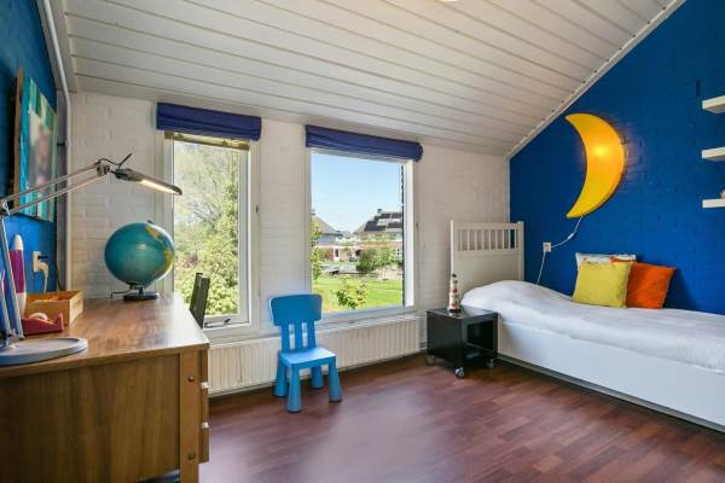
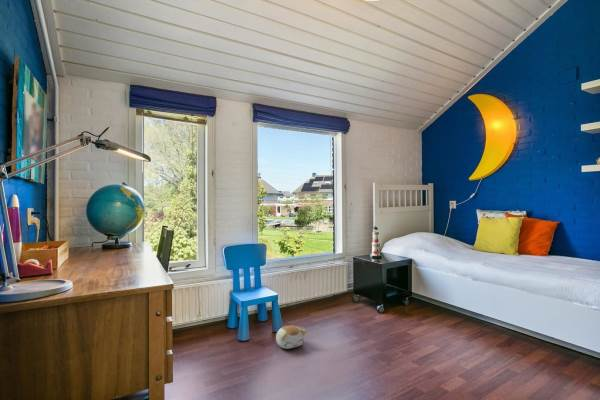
+ plush toy [275,324,308,350]
